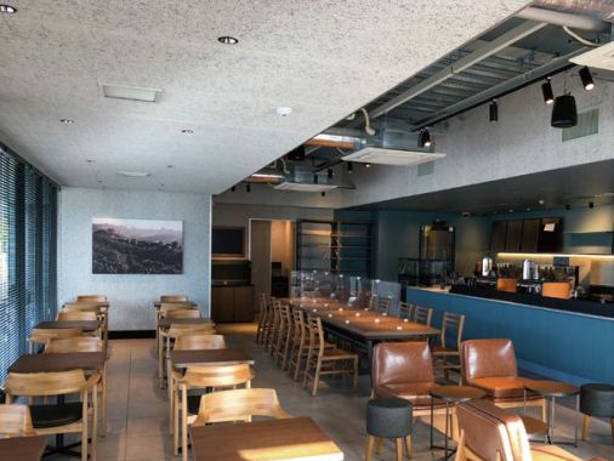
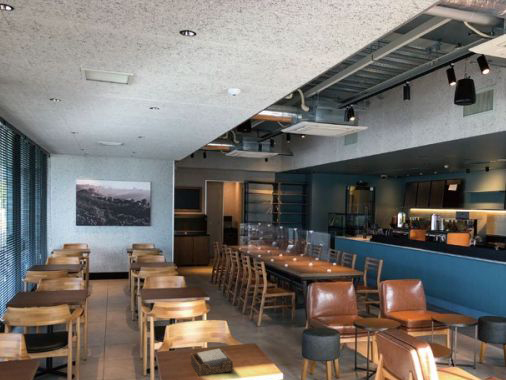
+ napkin holder [190,348,234,377]
